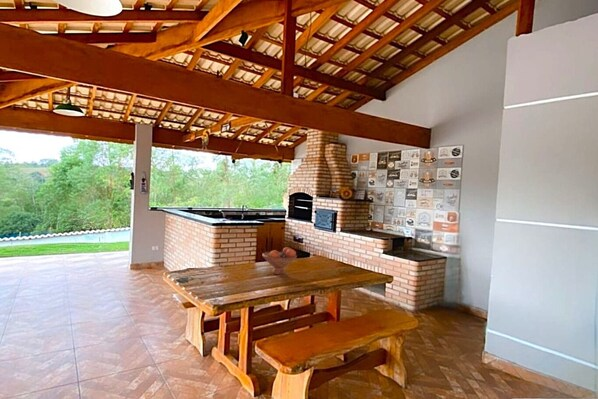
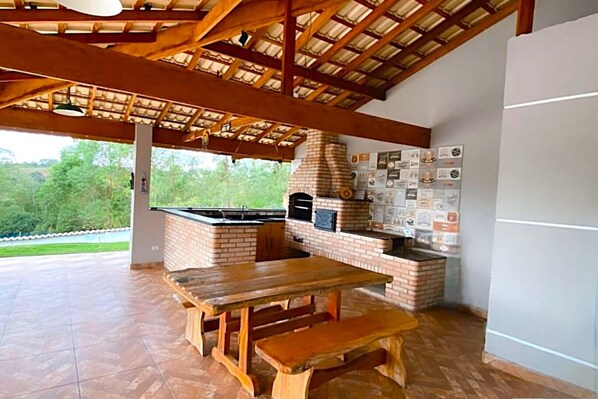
- fruit bowl [261,246,298,275]
